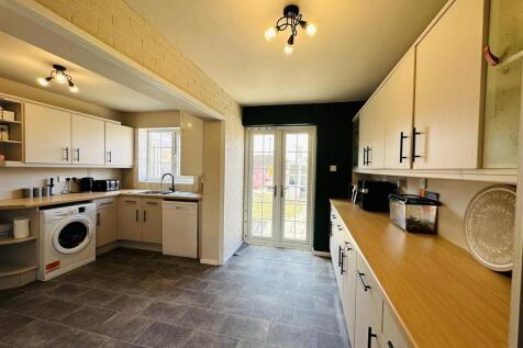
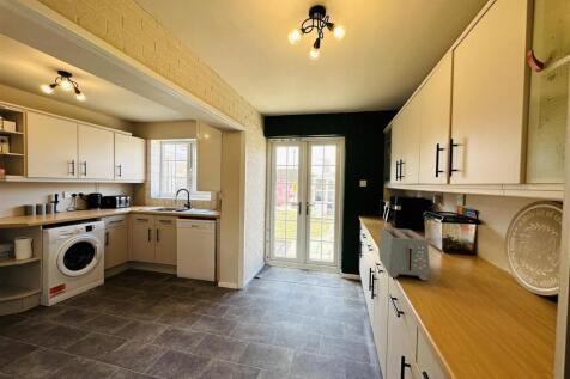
+ toaster [377,227,431,282]
